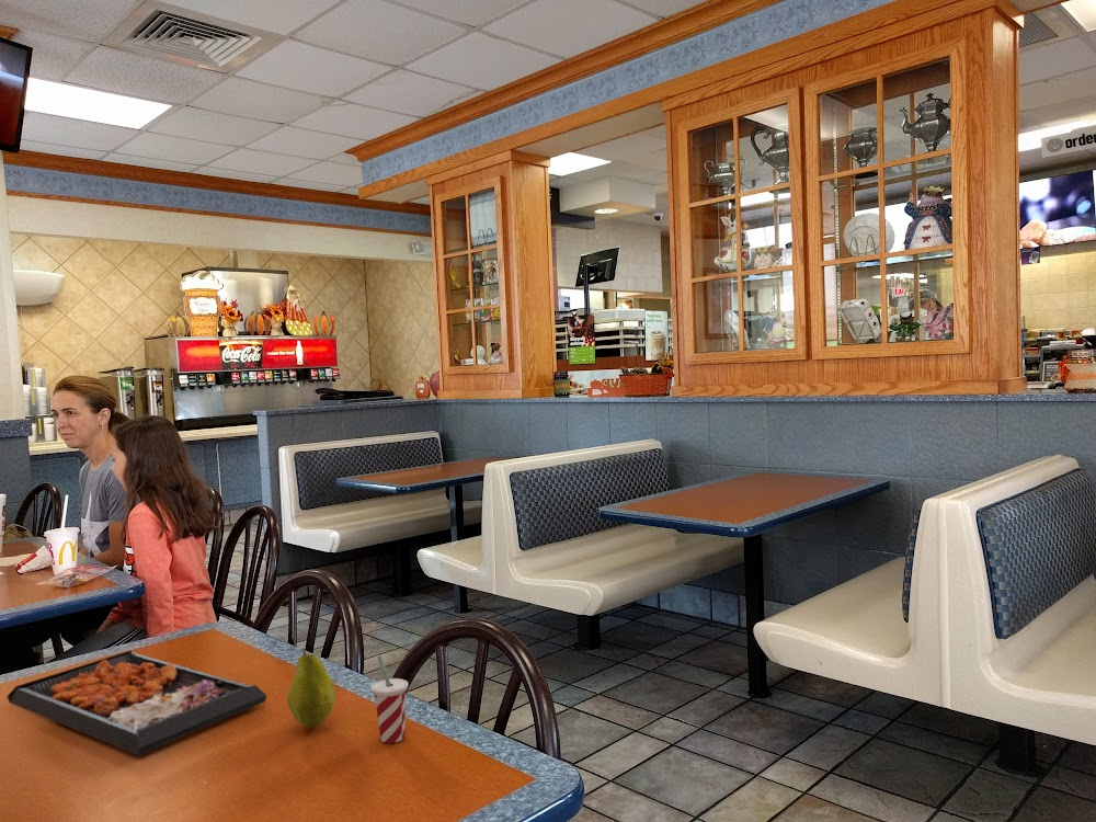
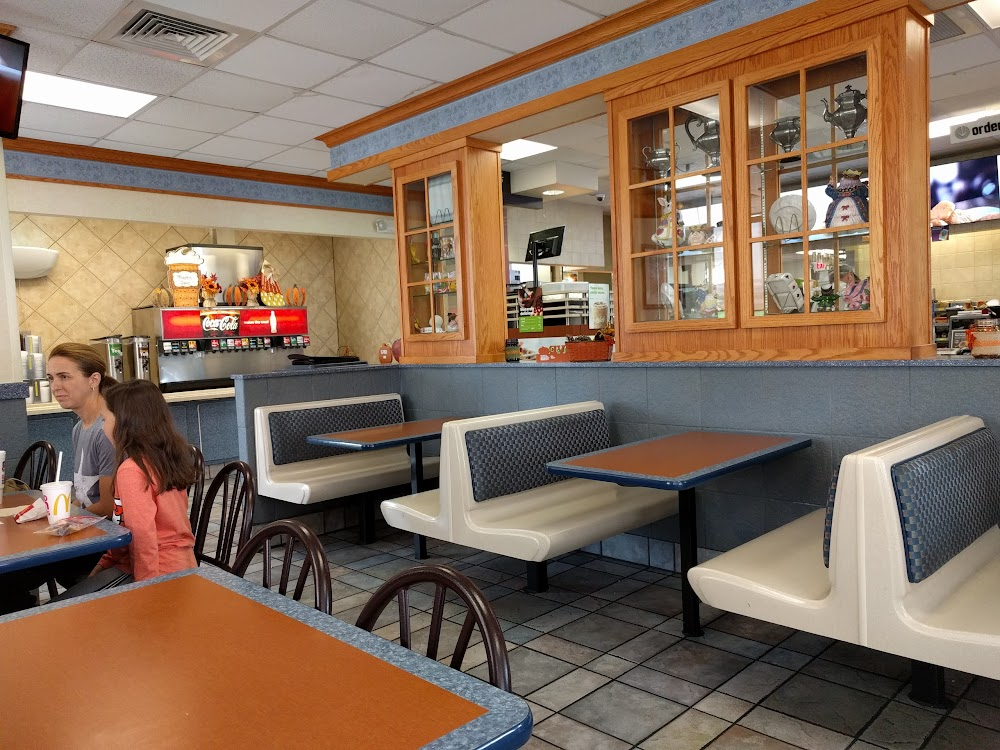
- fruit [286,647,336,729]
- food tray [5,649,267,756]
- beverage cup [370,654,409,744]
